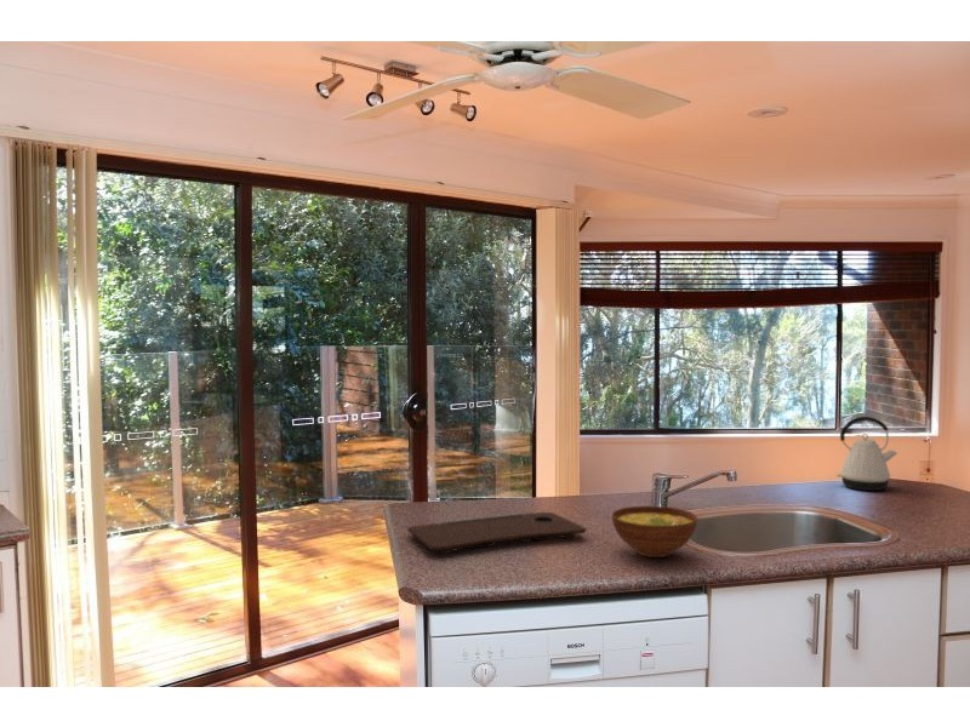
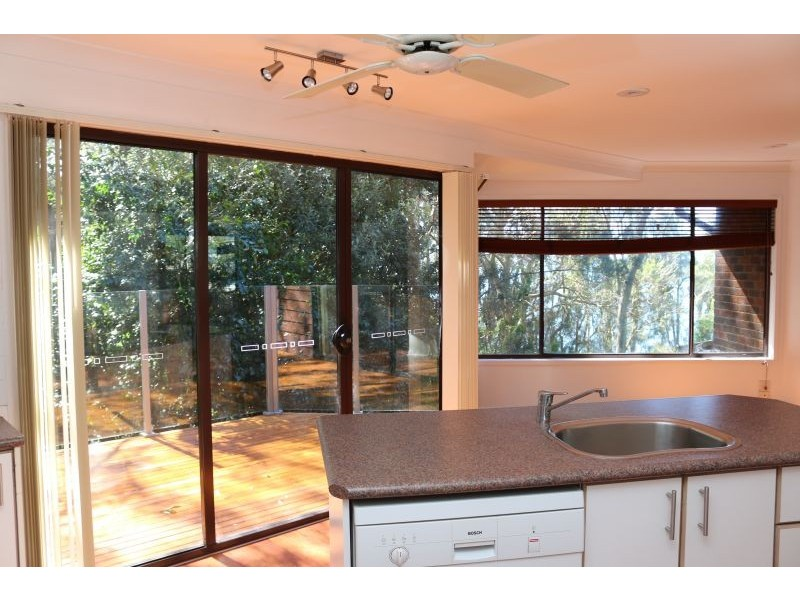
- cutting board [406,511,587,555]
- kettle [835,416,898,492]
- bowl [611,505,698,559]
